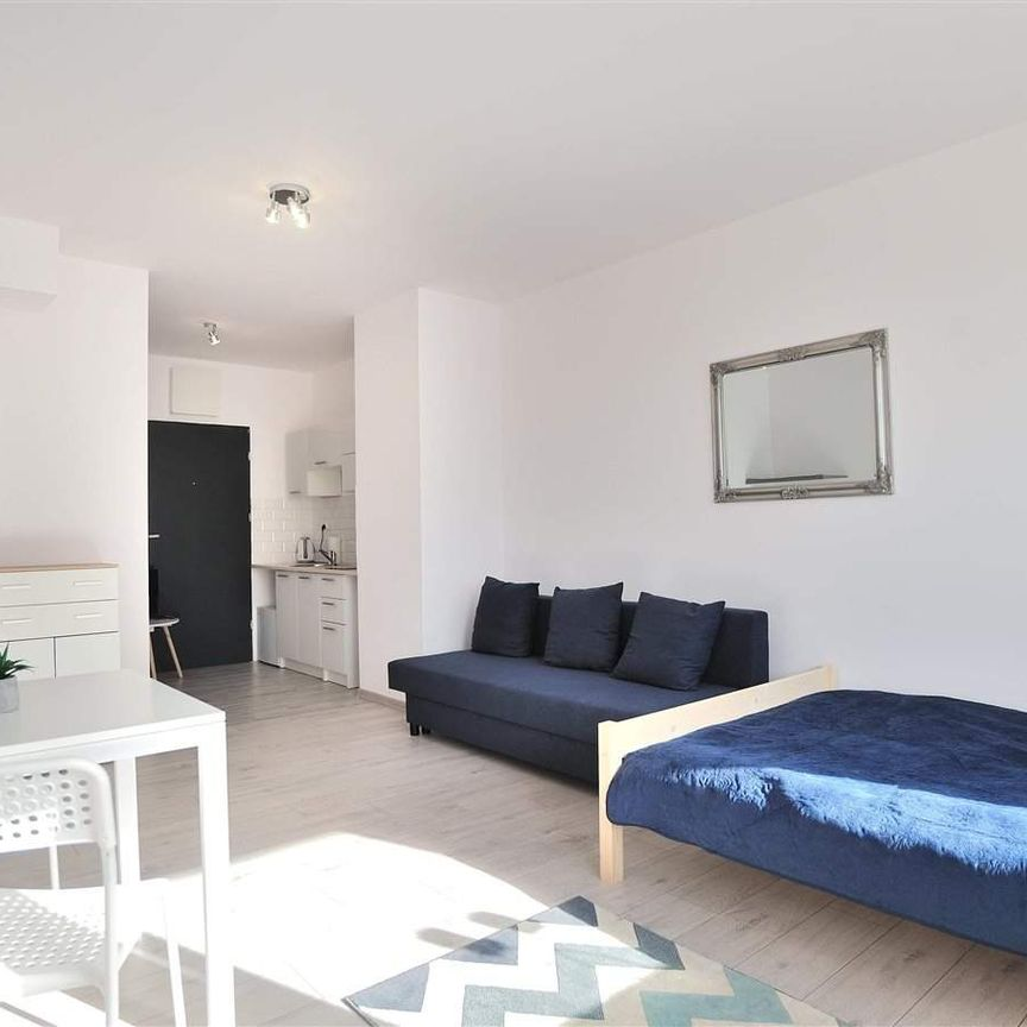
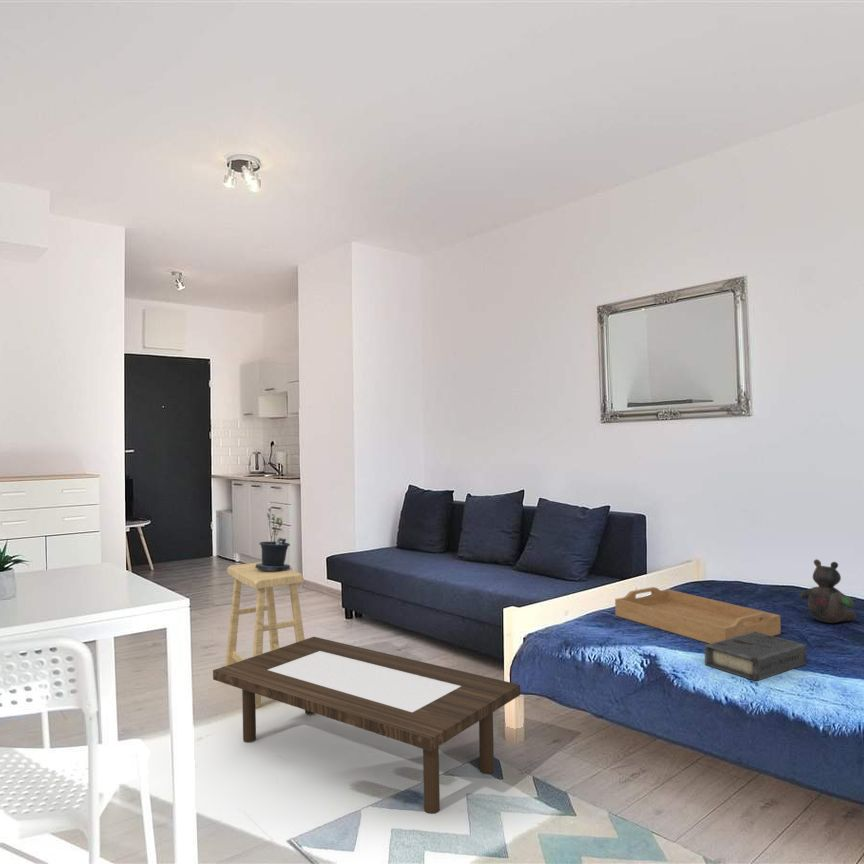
+ serving tray [614,586,782,644]
+ stuffed bear [799,558,857,624]
+ book [704,632,807,682]
+ stool [224,561,305,709]
+ coffee table [212,636,521,815]
+ potted plant [255,507,291,571]
